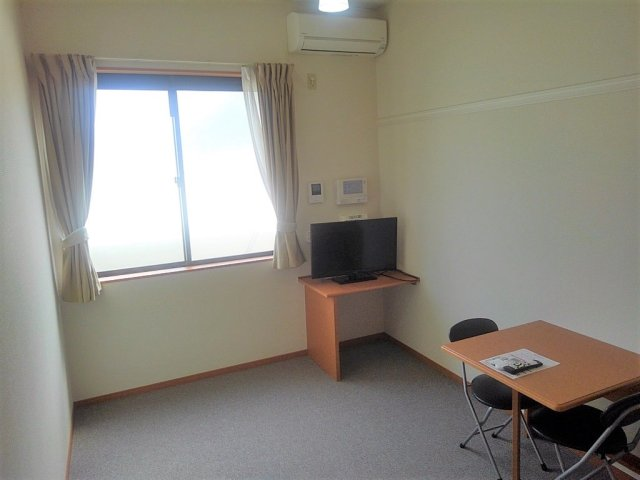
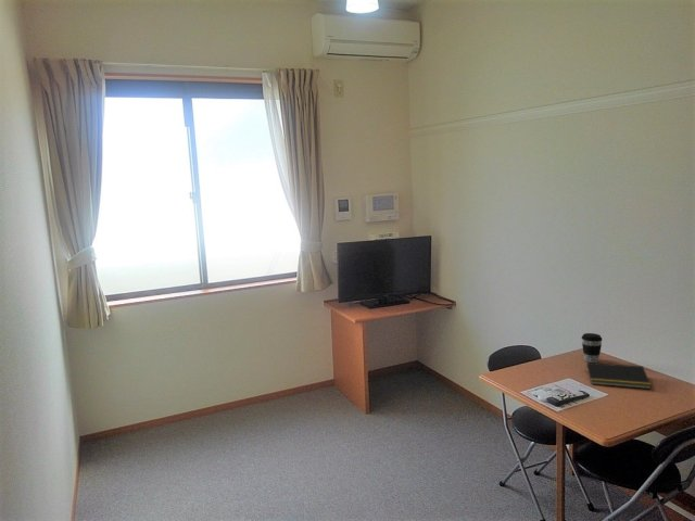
+ notepad [584,361,653,390]
+ coffee cup [581,332,603,364]
